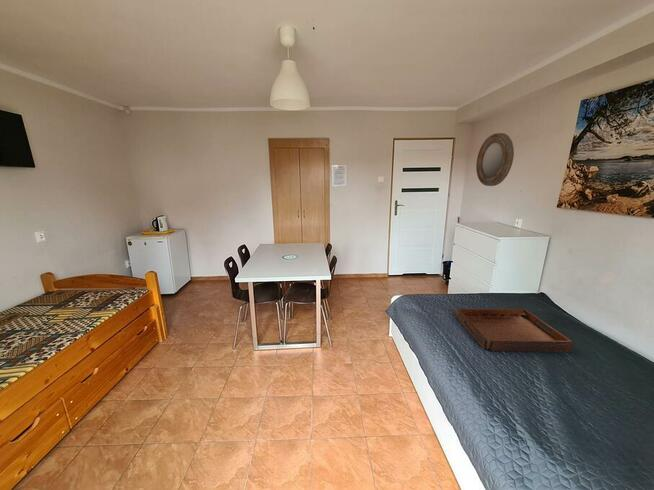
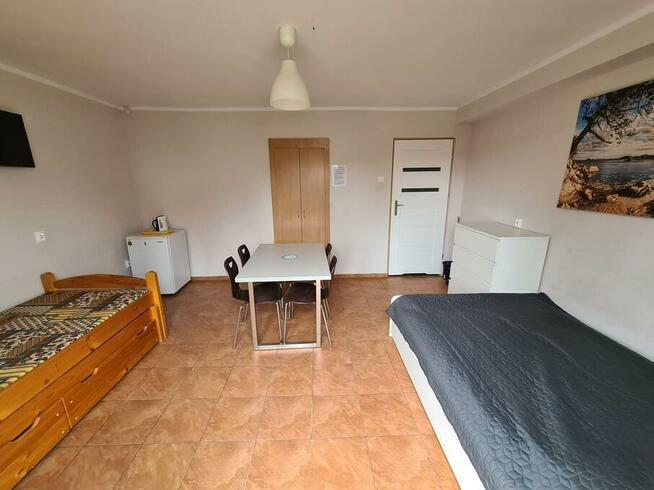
- home mirror [475,132,515,187]
- serving tray [455,308,574,353]
